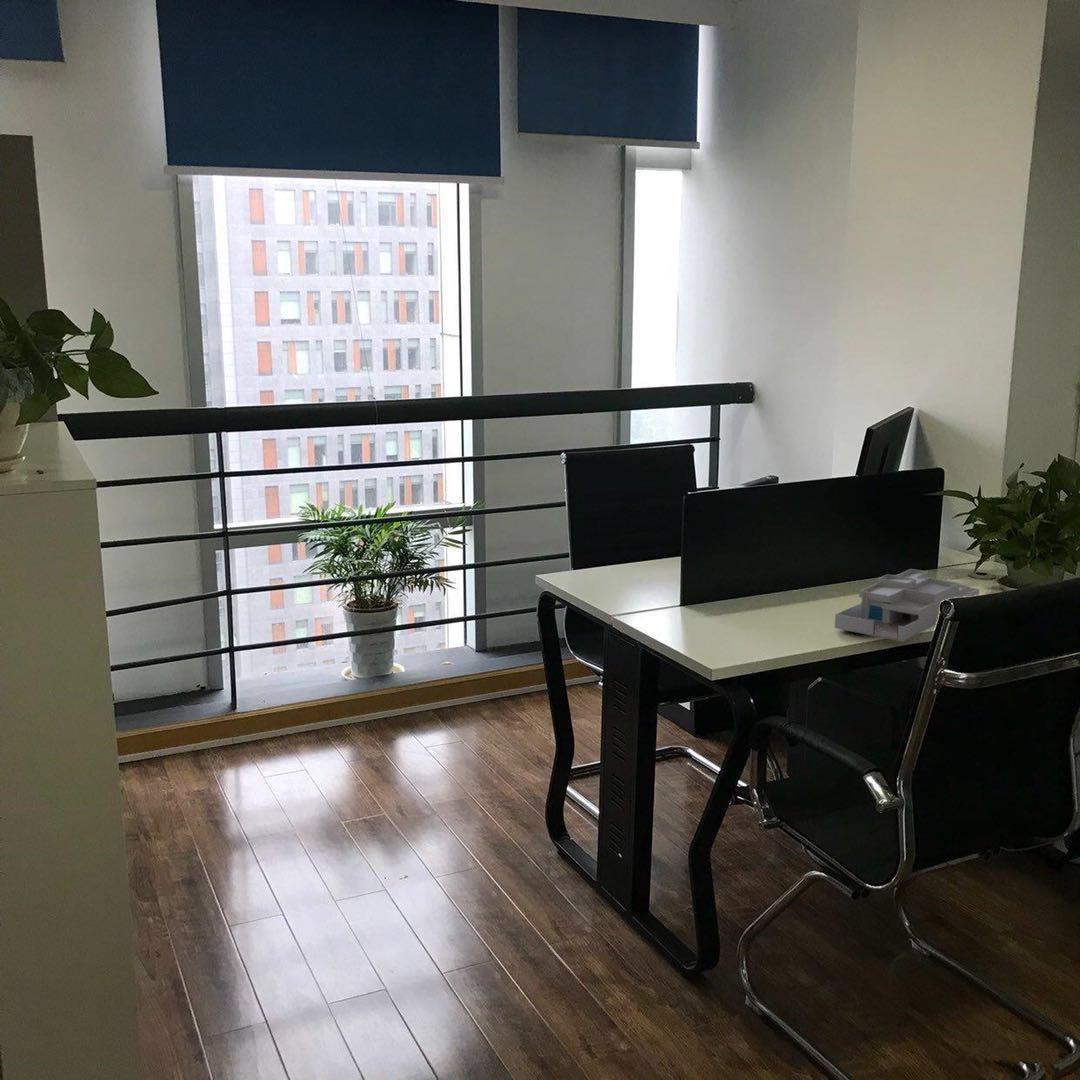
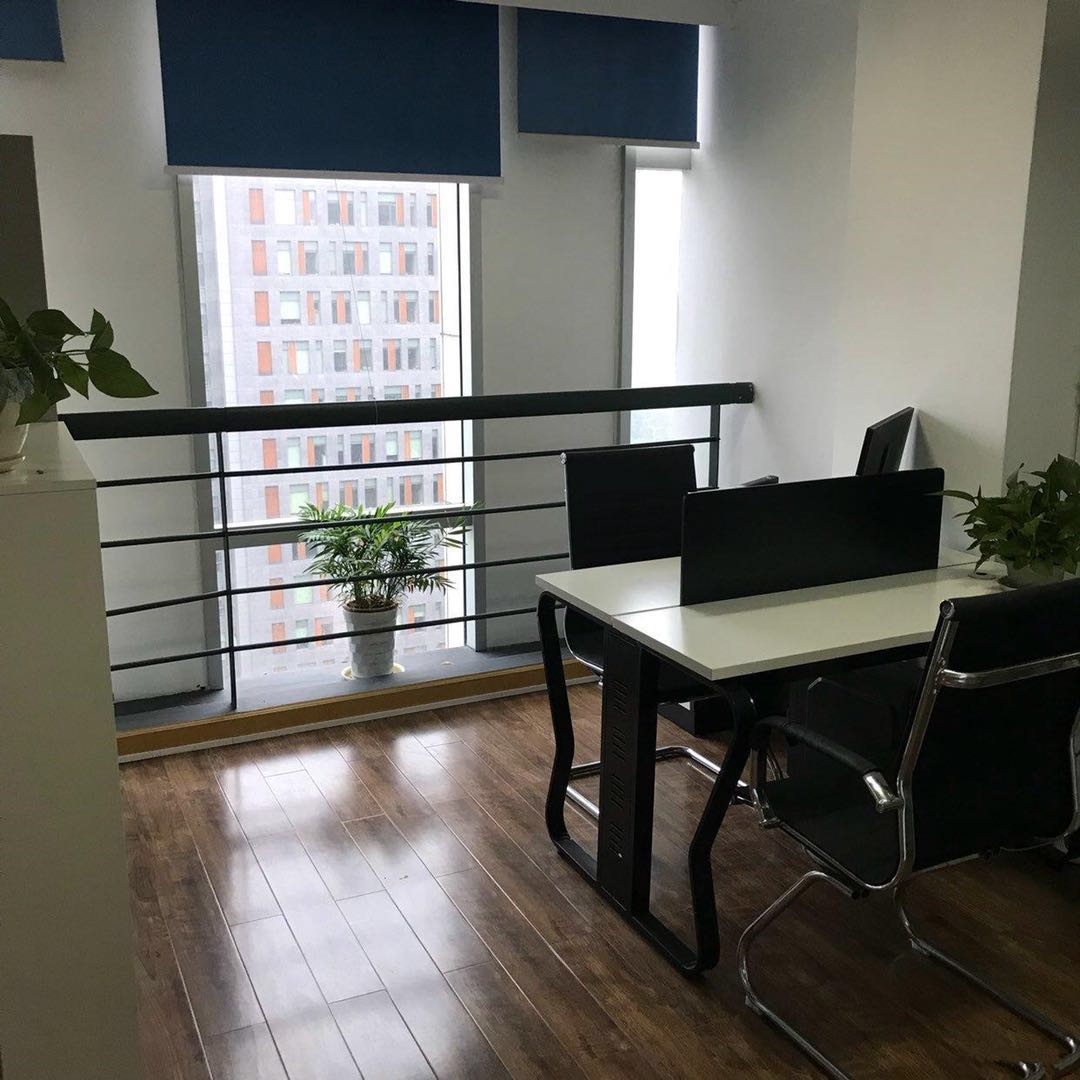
- desk organizer [834,568,980,643]
